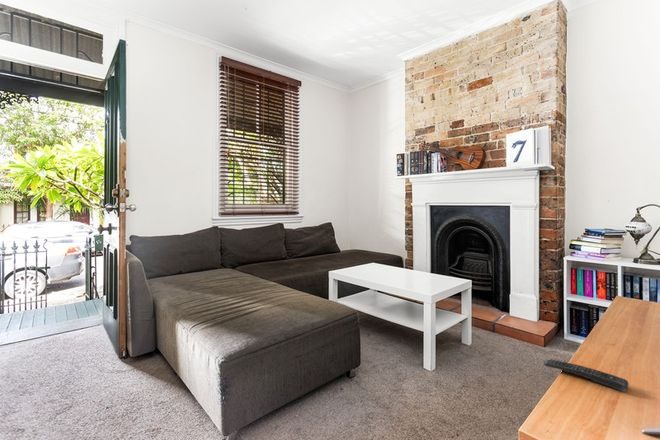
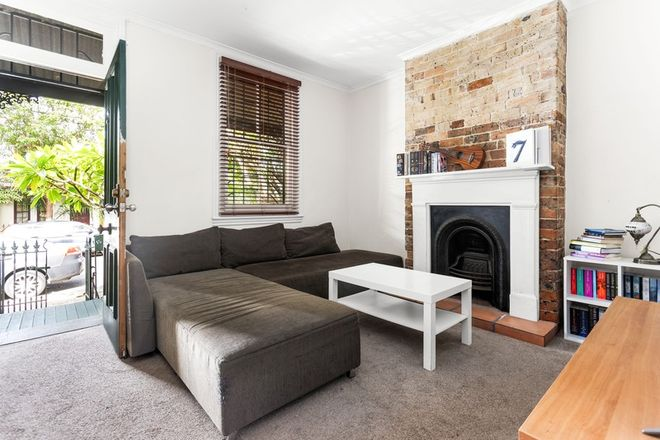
- remote control [541,359,629,393]
